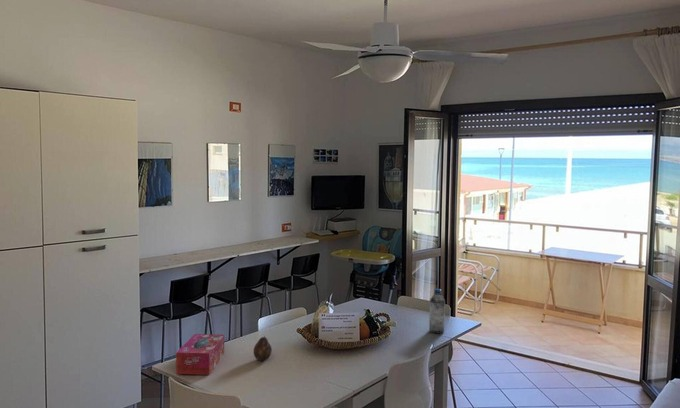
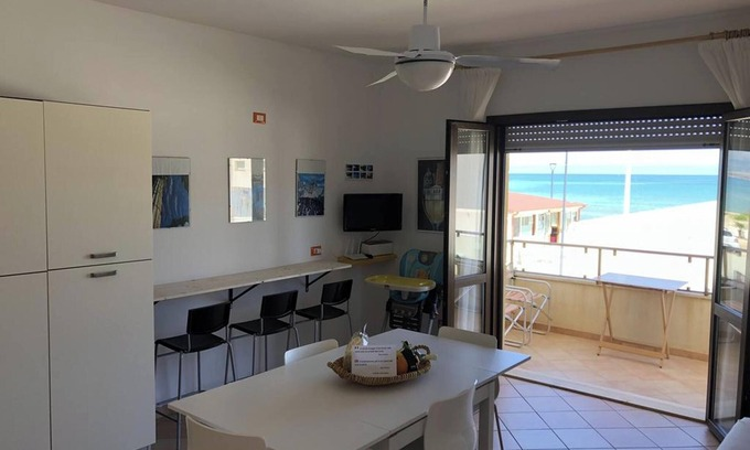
- water bottle [428,288,446,334]
- fruit [253,335,273,362]
- tissue box [175,333,225,376]
